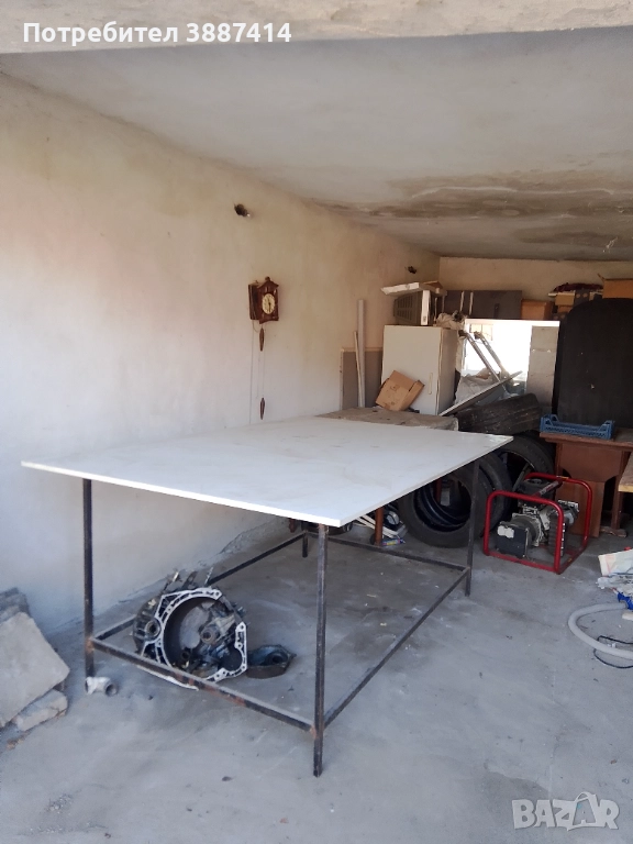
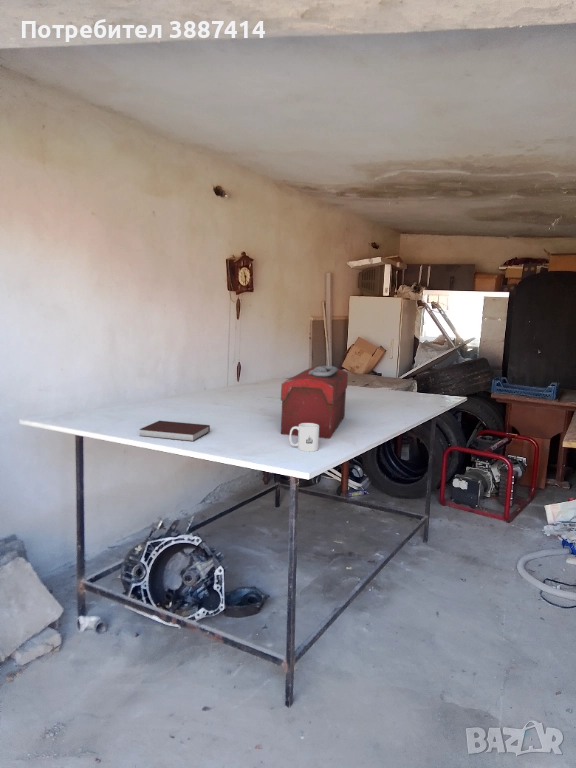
+ toolbox [280,365,349,440]
+ mug [289,423,320,453]
+ notebook [139,420,211,442]
